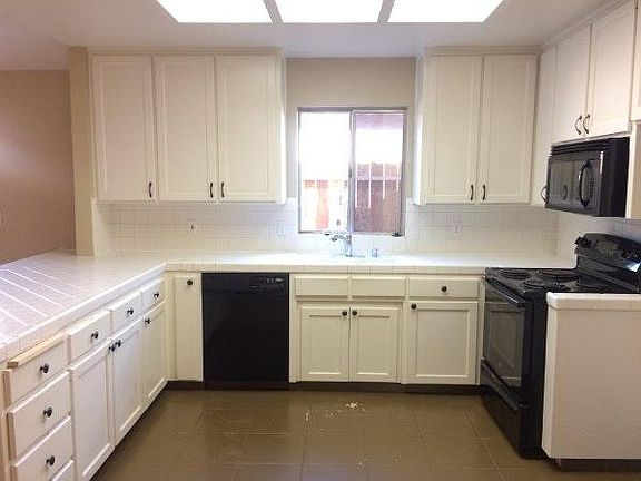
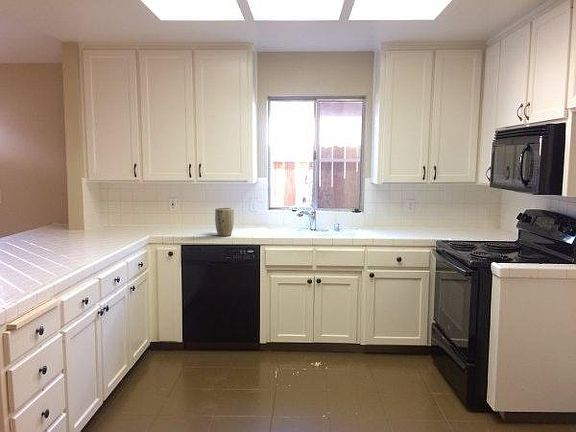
+ plant pot [214,207,235,237]
